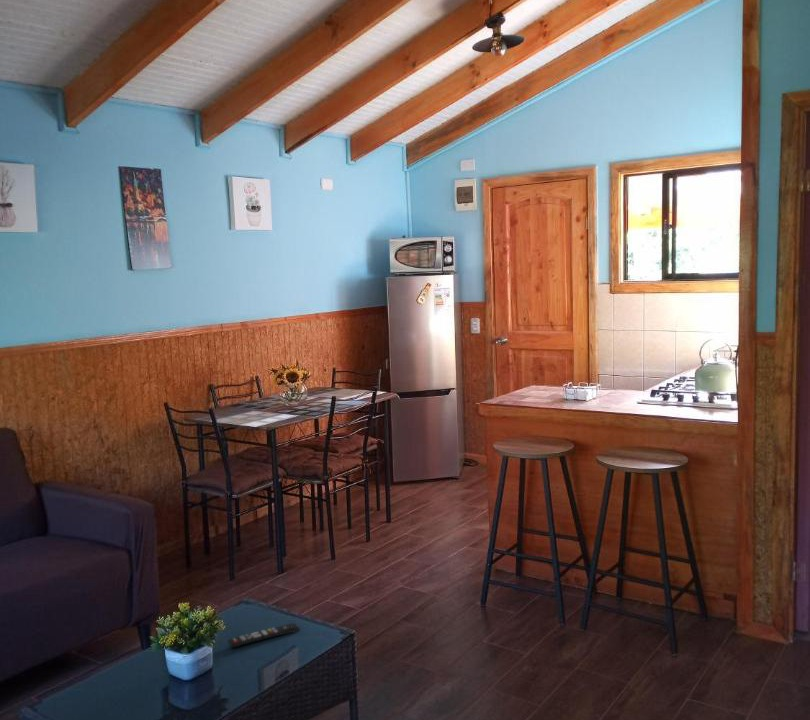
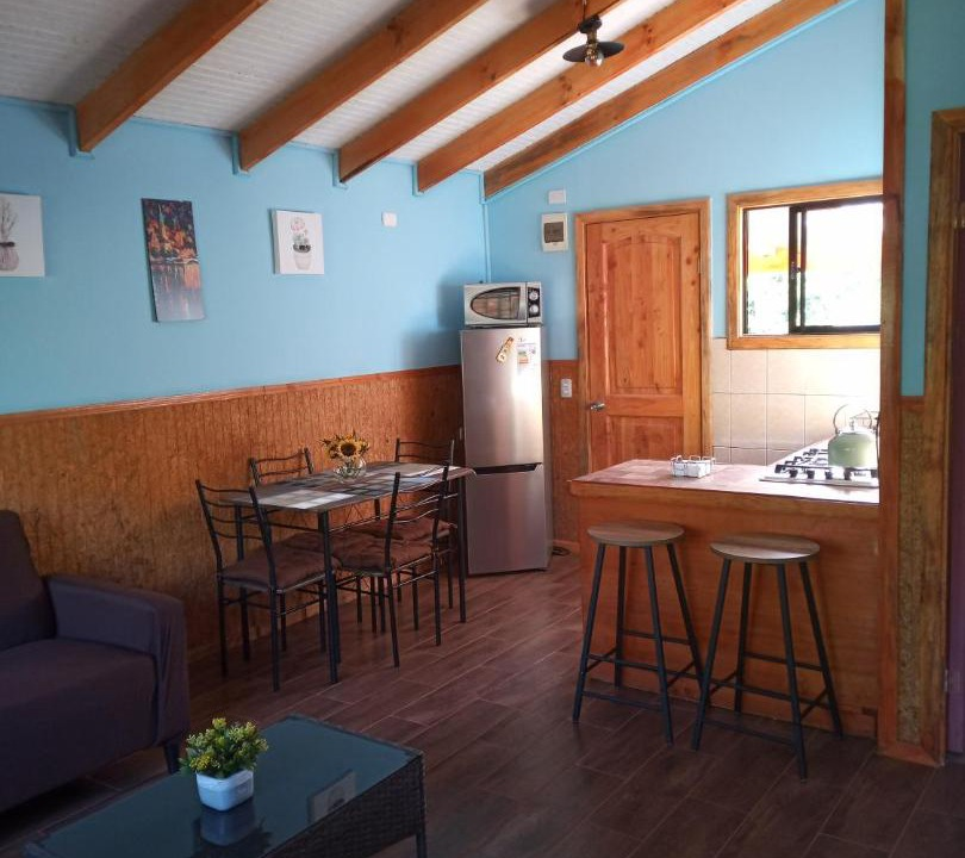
- remote control [227,622,301,648]
